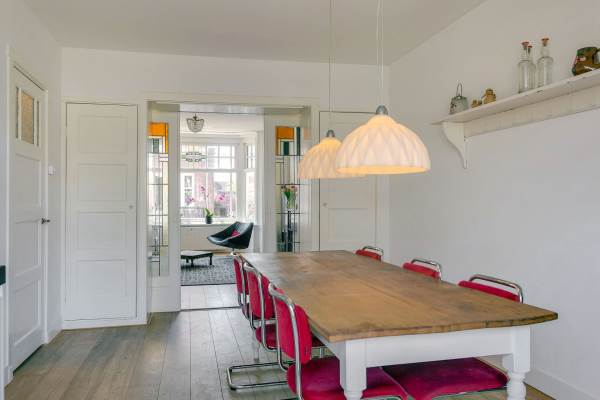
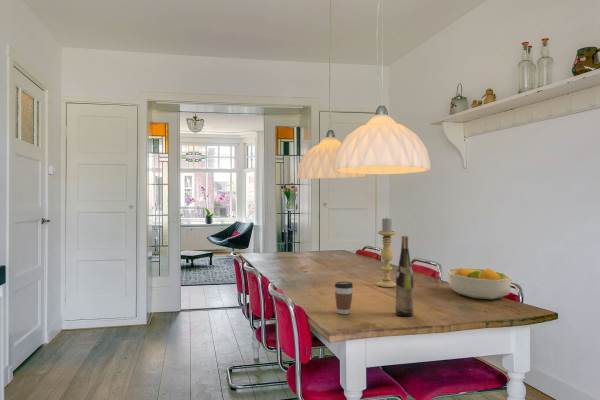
+ wine bottle [395,235,415,317]
+ candle holder [376,217,397,288]
+ fruit bowl [446,267,513,301]
+ coffee cup [333,281,354,315]
